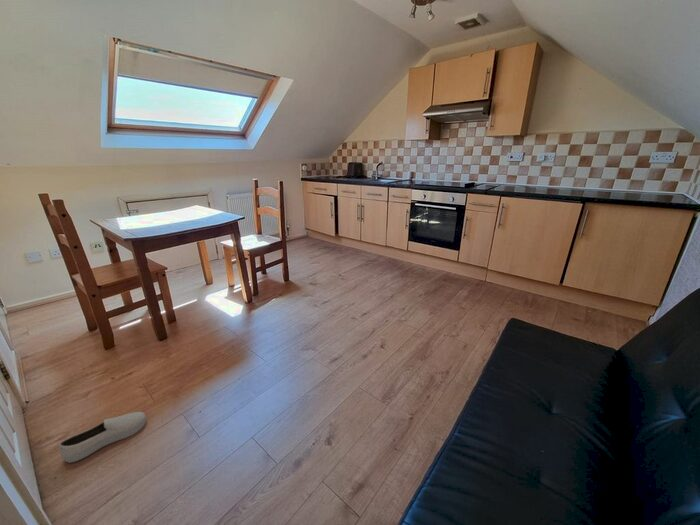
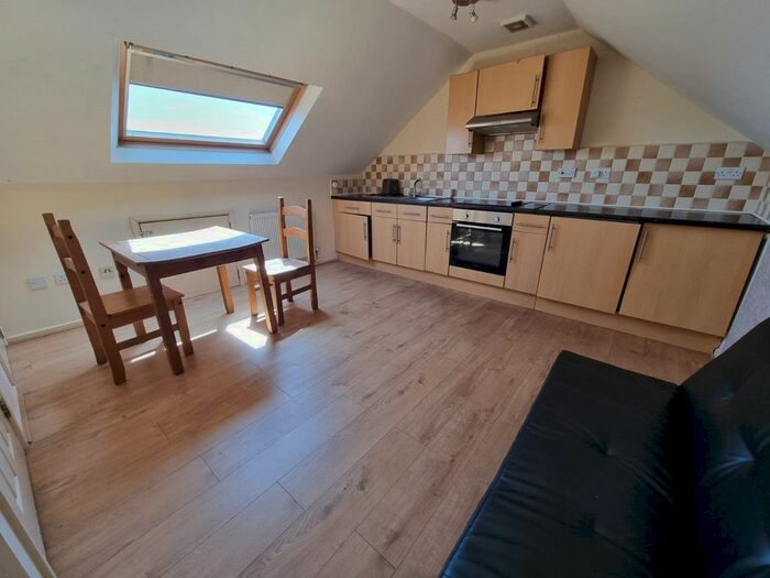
- shoe [58,411,147,464]
